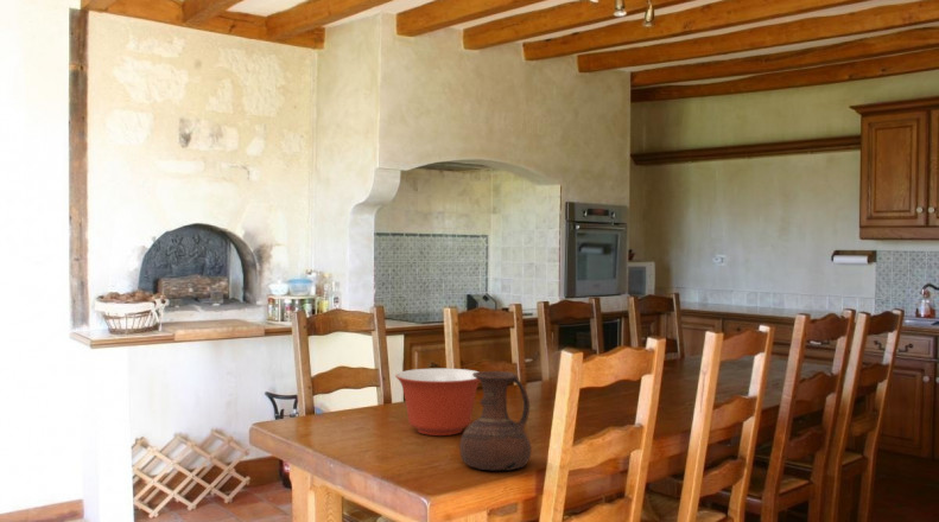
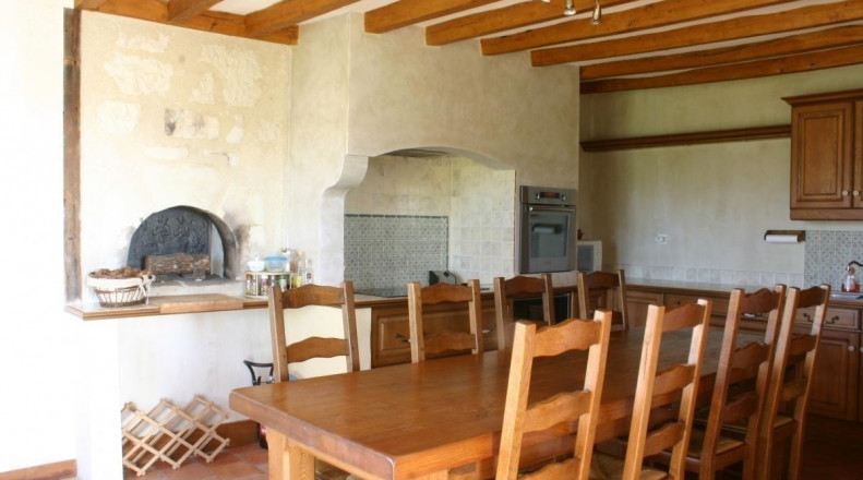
- ceramic pitcher [458,370,532,472]
- mixing bowl [394,368,481,437]
